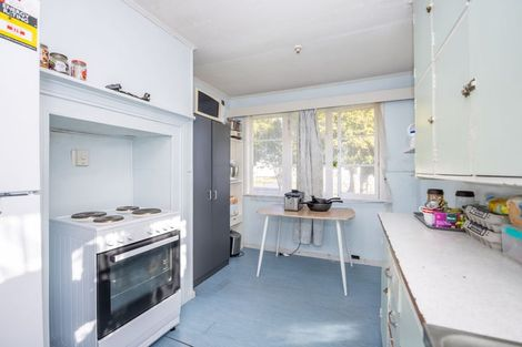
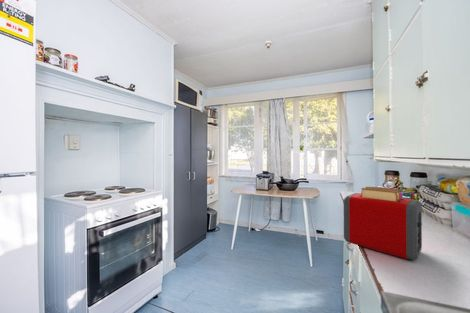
+ toaster [343,186,423,261]
